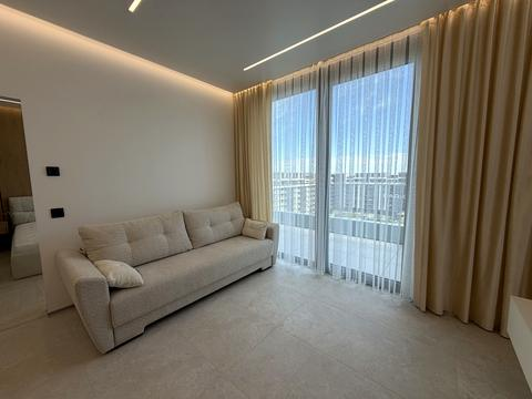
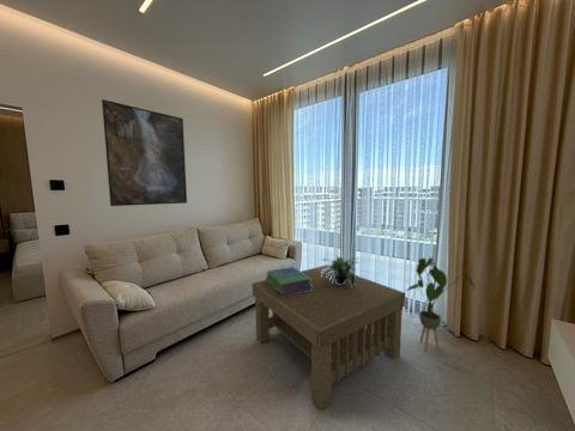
+ house plant [405,256,477,352]
+ potted plant [321,255,362,287]
+ stack of books [265,266,313,297]
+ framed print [101,98,188,207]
+ coffee table [252,265,406,412]
